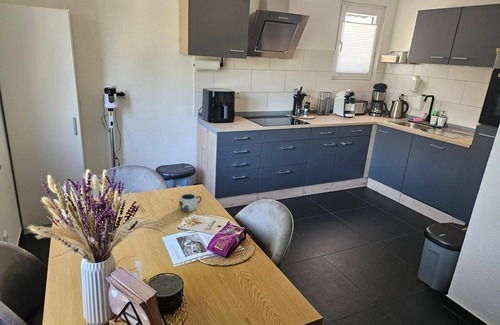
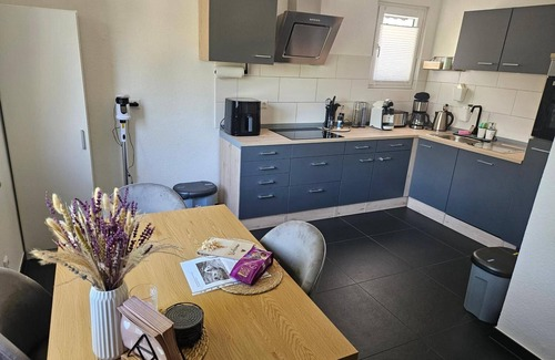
- mug [178,193,202,213]
